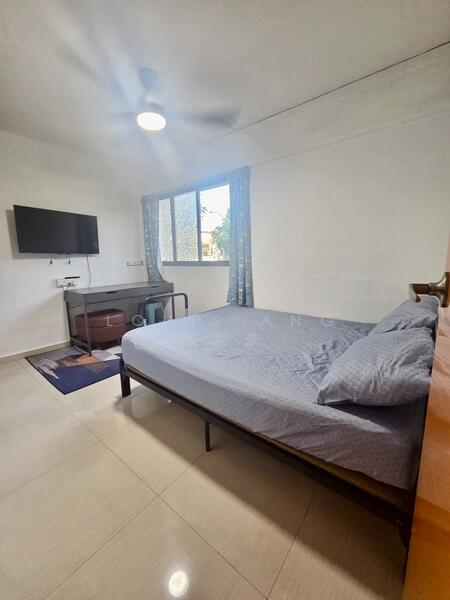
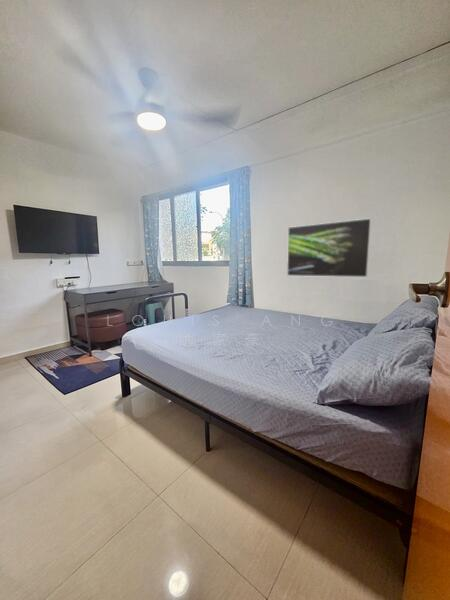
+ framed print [286,217,372,278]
